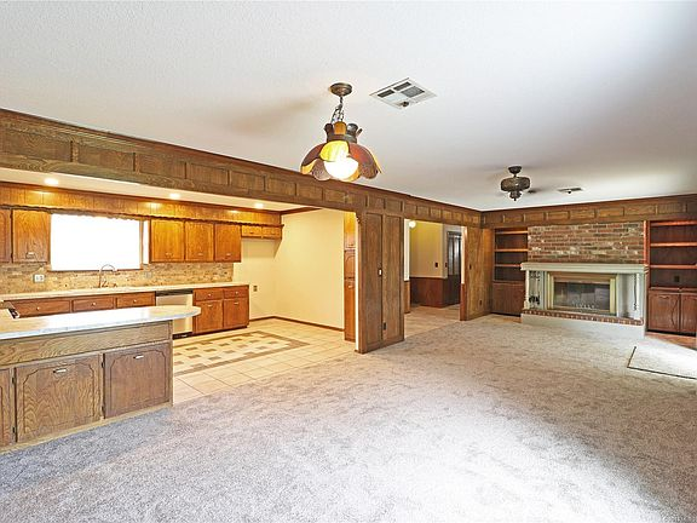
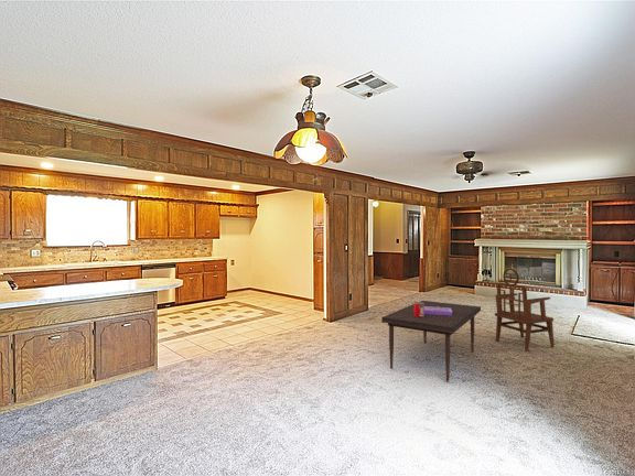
+ armchair [494,268,556,353]
+ coffee table [380,300,482,383]
